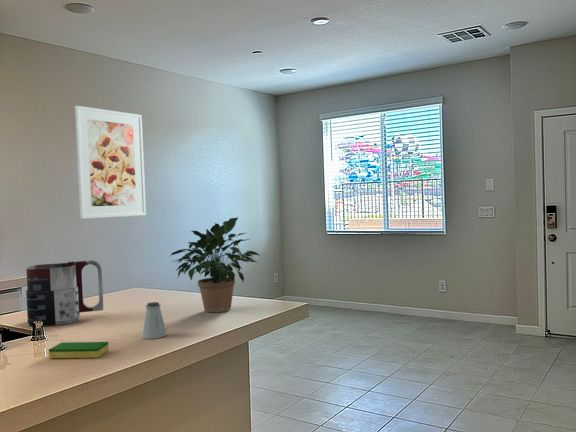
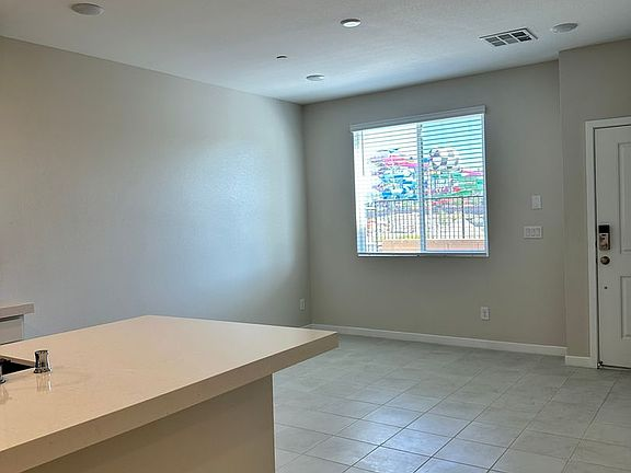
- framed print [74,105,147,220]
- saltshaker [141,301,167,340]
- potted plant [169,216,262,313]
- dish sponge [47,341,110,359]
- mug [25,259,104,328]
